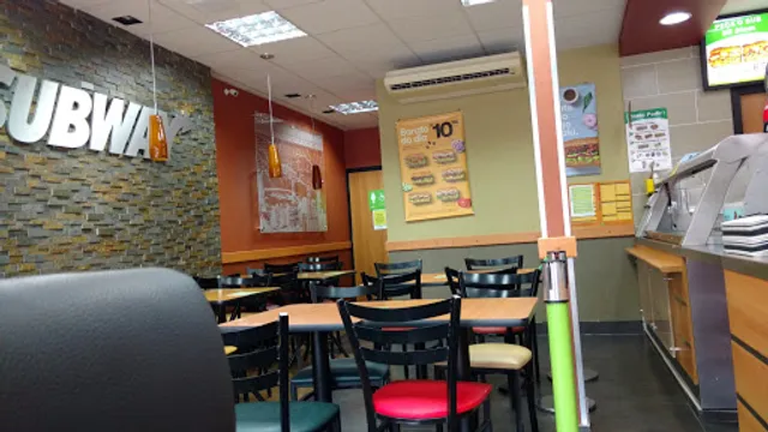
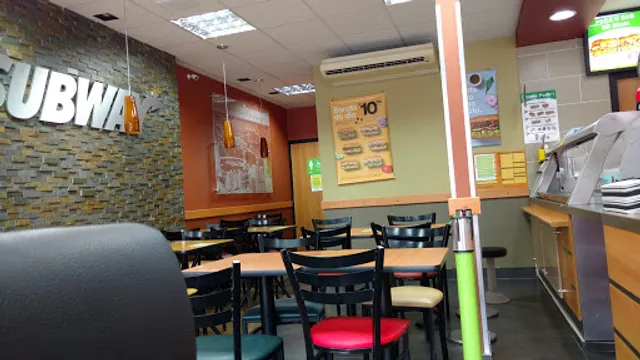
+ stool [481,246,511,305]
